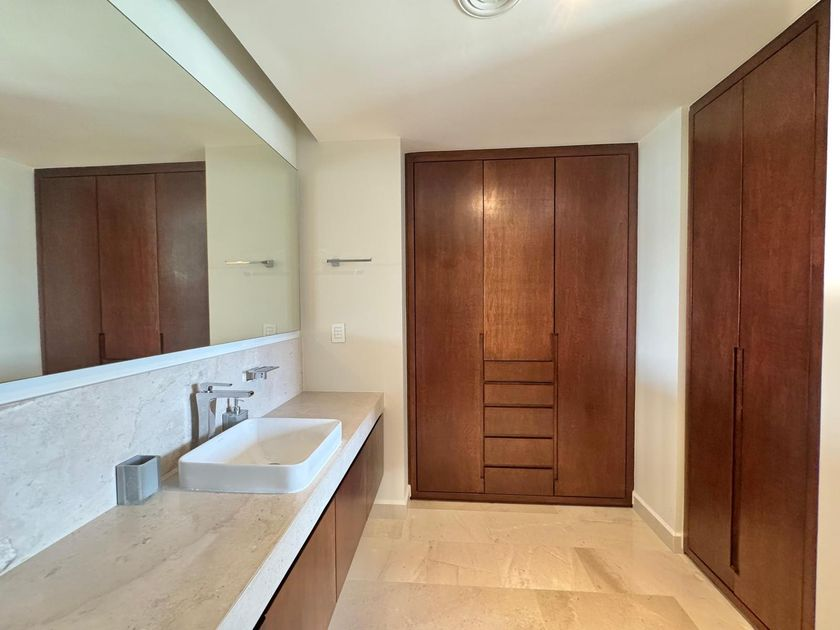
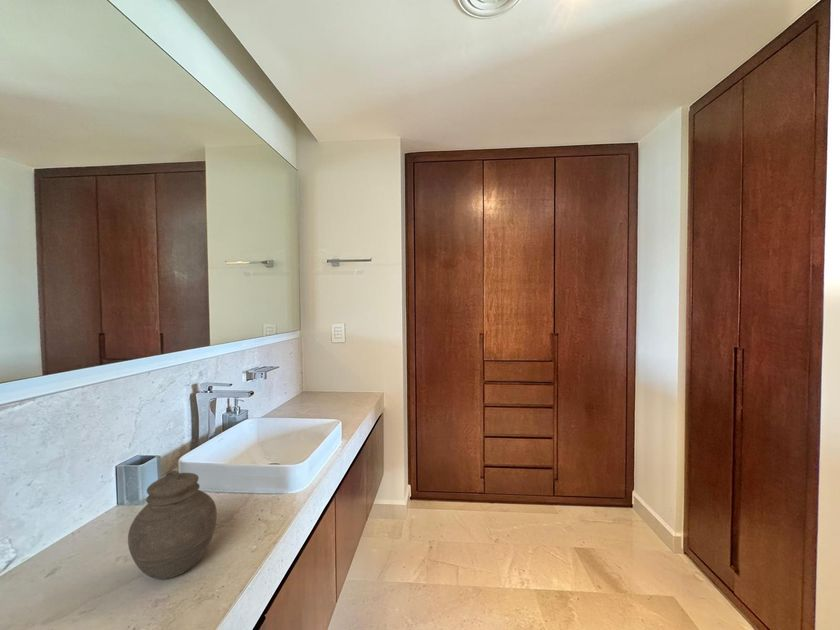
+ jar [127,469,218,580]
